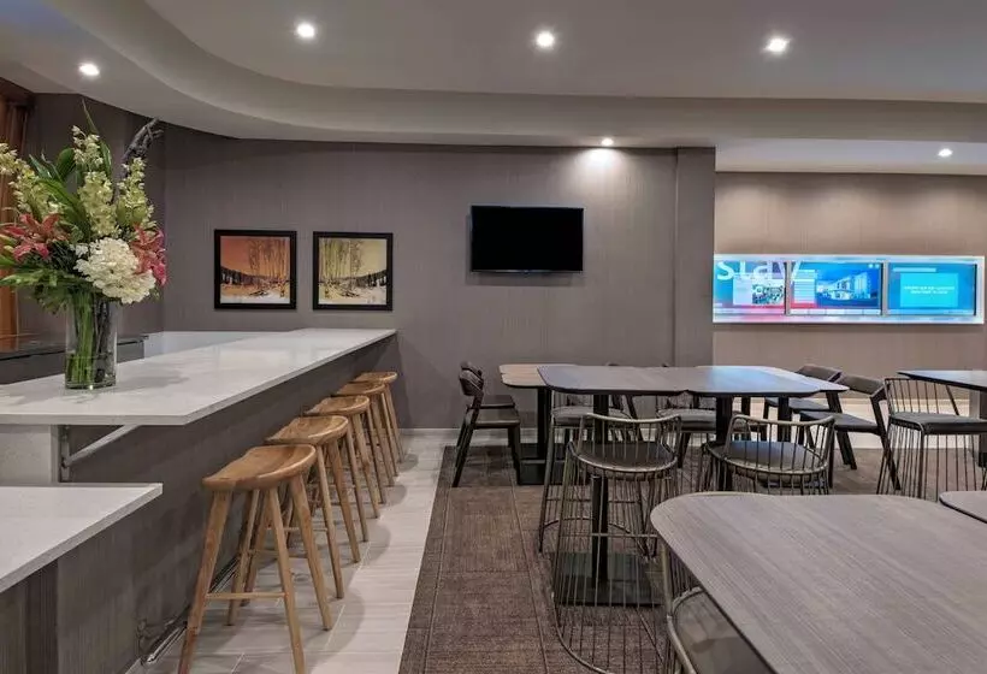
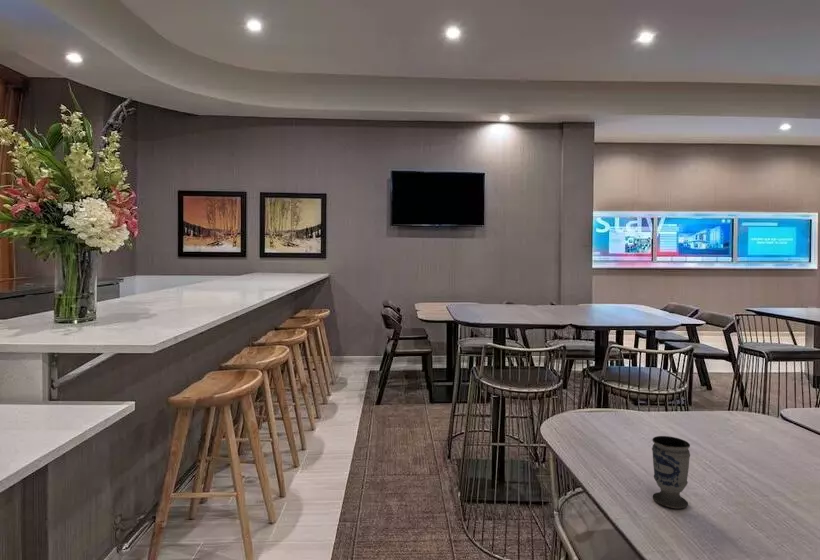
+ cup [651,435,691,509]
